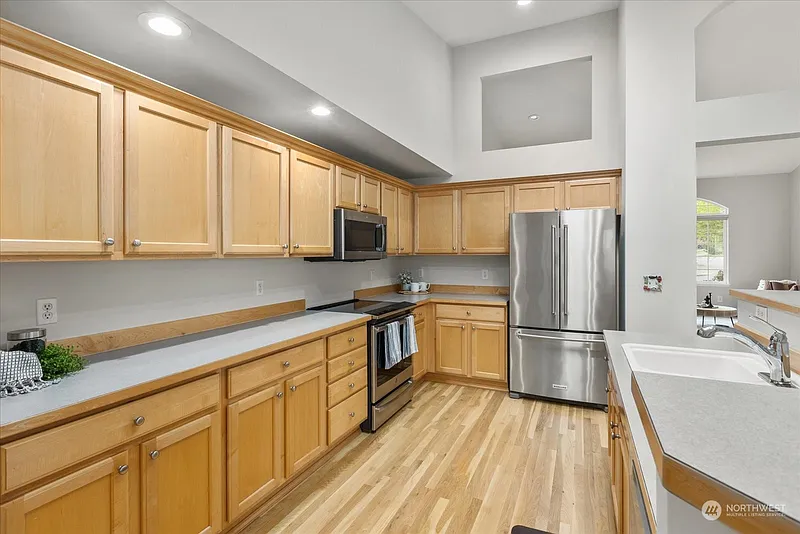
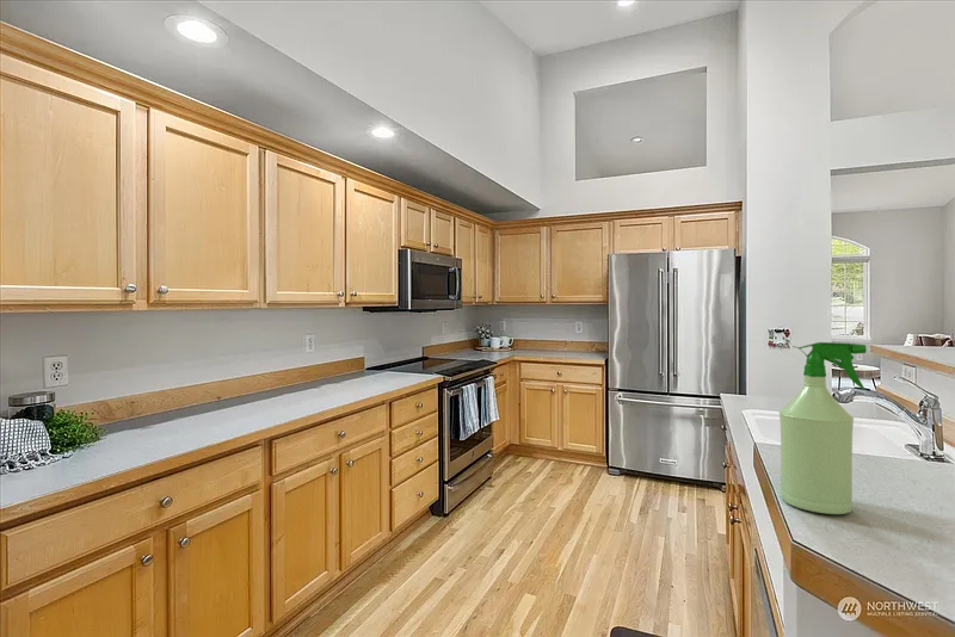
+ spray bottle [778,341,868,515]
